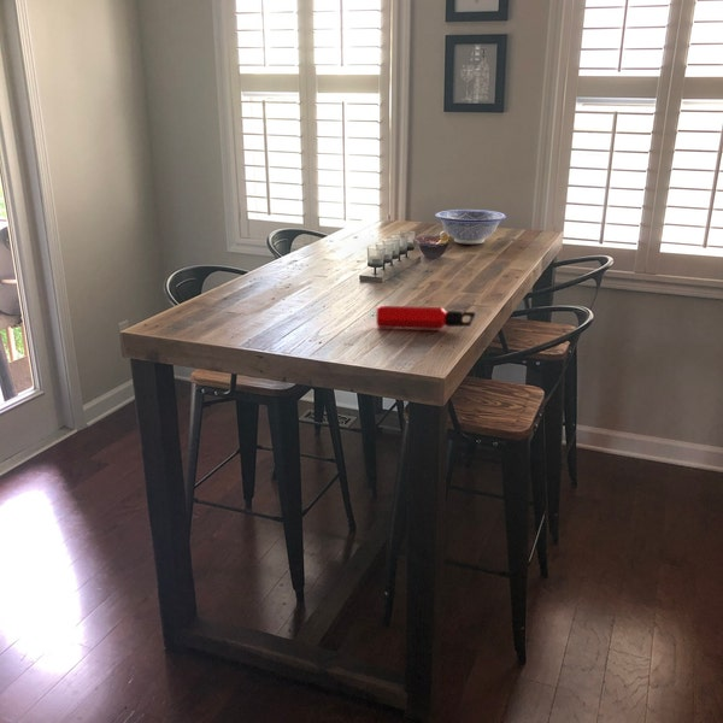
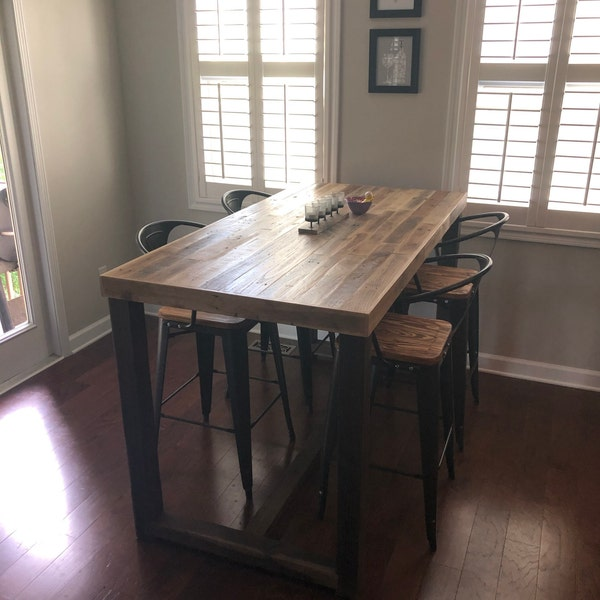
- water bottle [375,305,477,330]
- decorative bowl [434,208,507,245]
